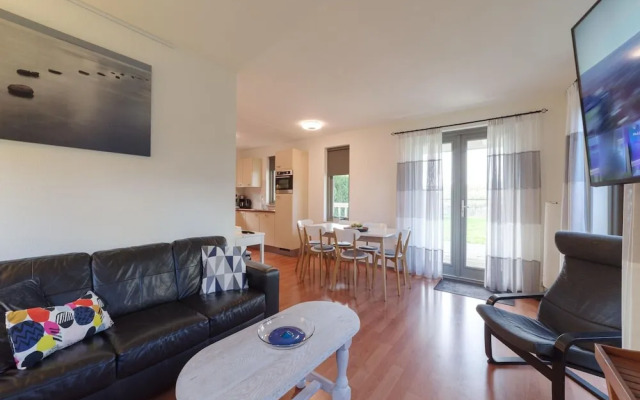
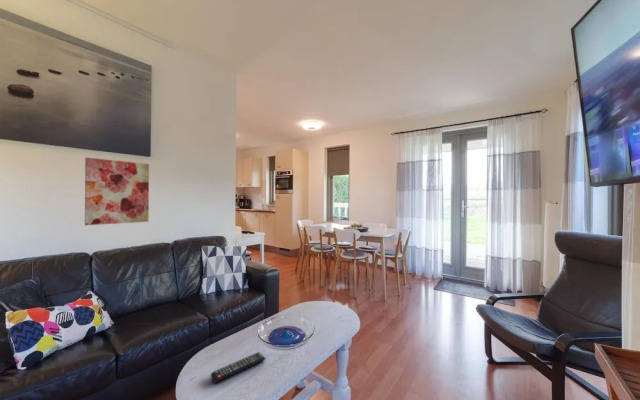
+ remote control [210,351,266,384]
+ wall art [84,156,150,226]
